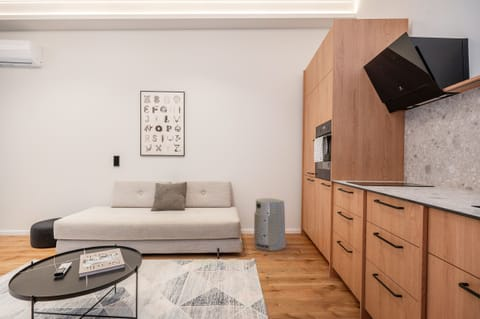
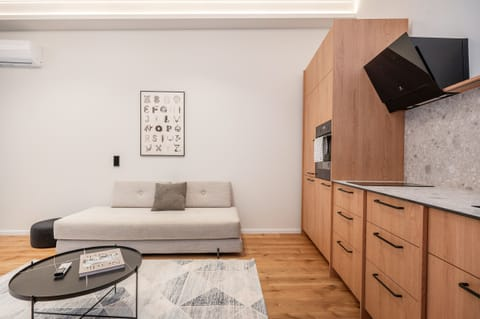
- air purifier [253,197,287,252]
